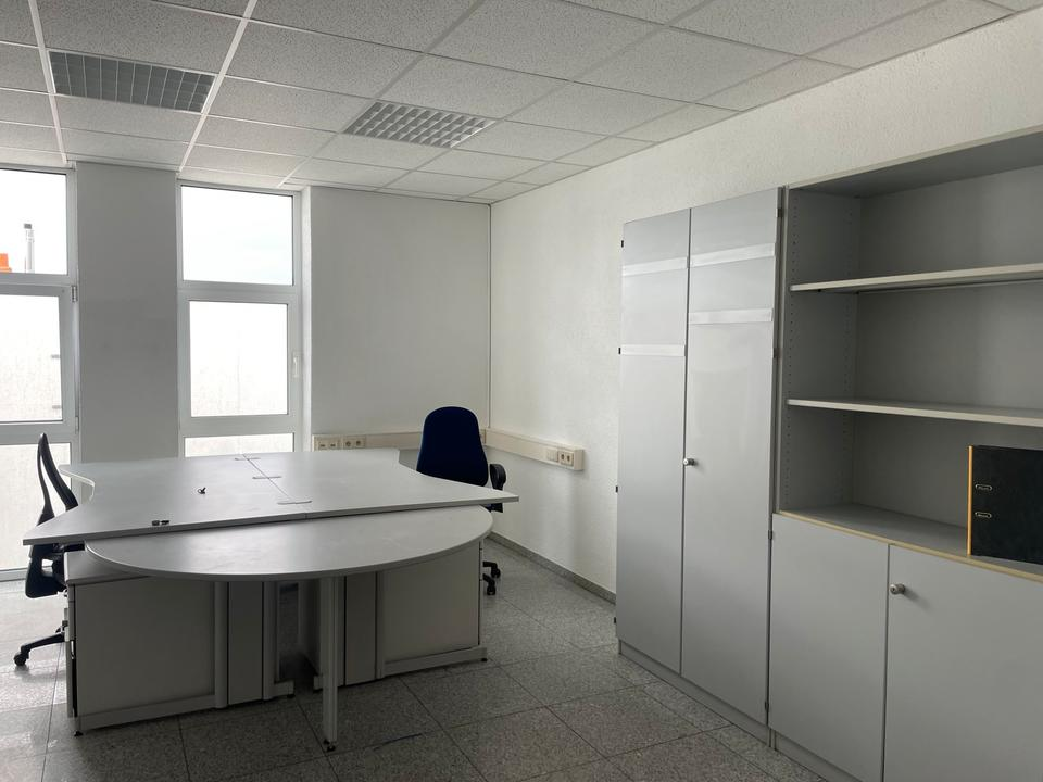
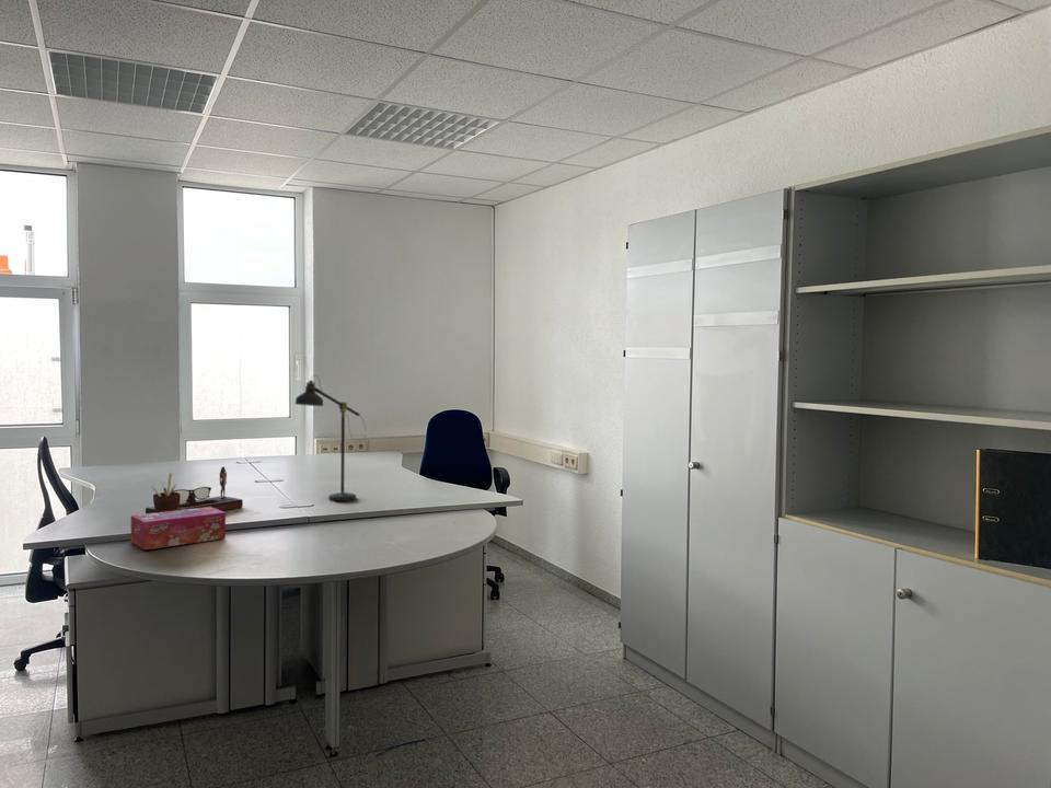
+ desk lamp [294,374,367,502]
+ tissue box [130,507,227,551]
+ desk organizer [145,465,244,514]
